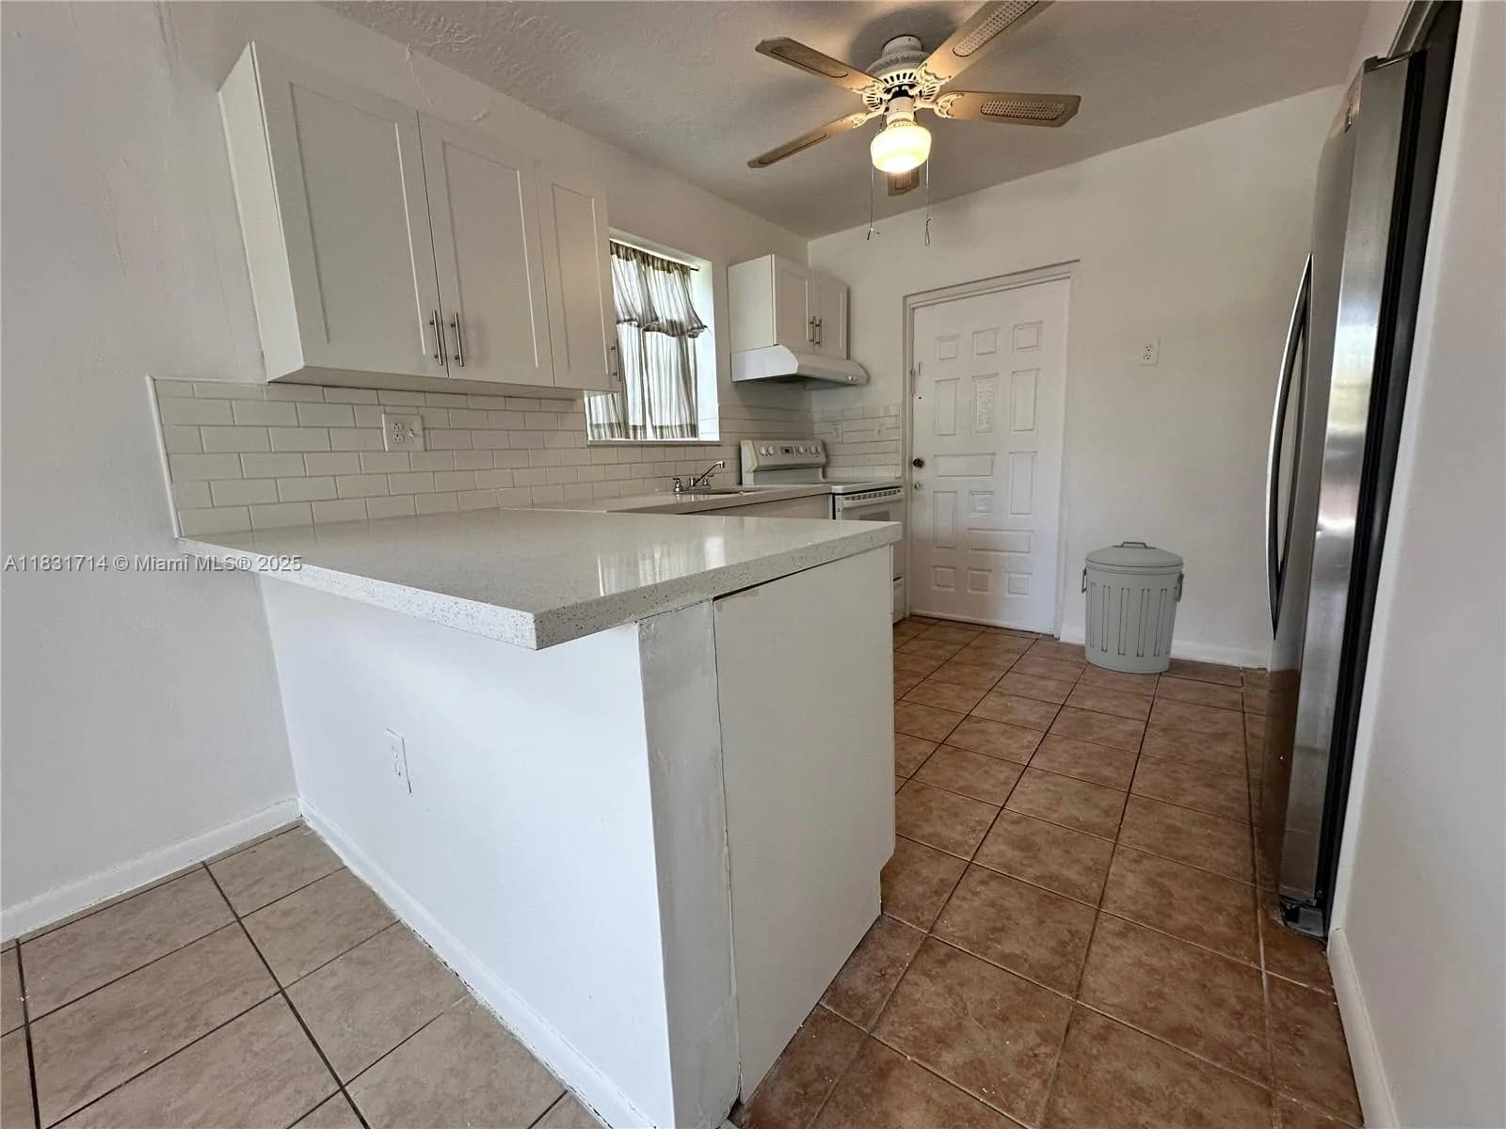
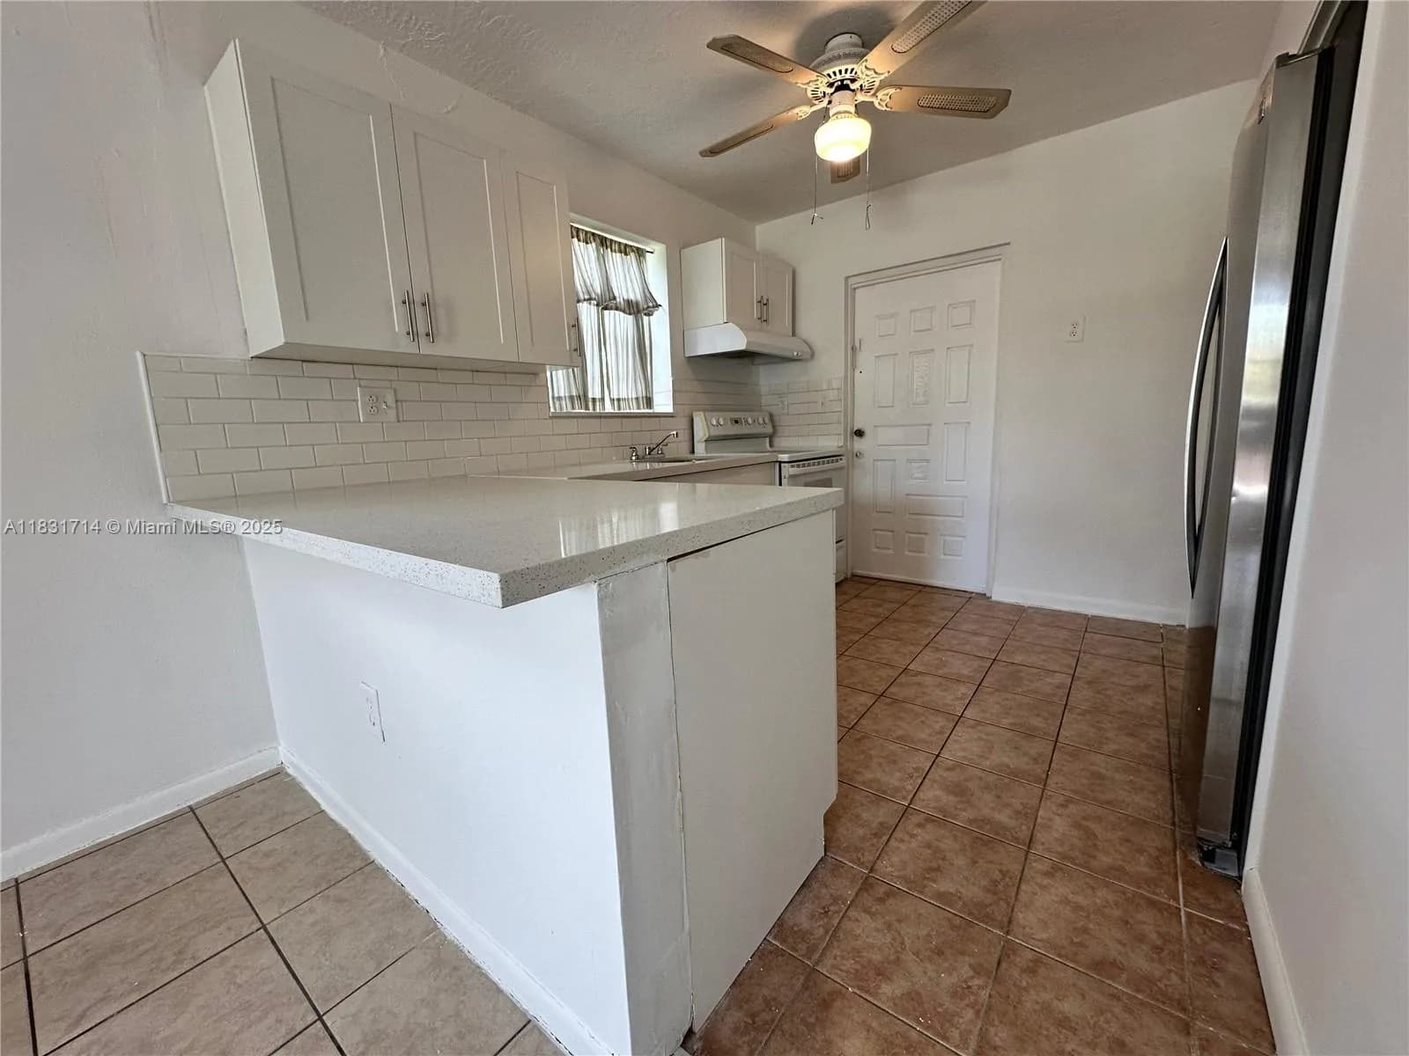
- trash can [1080,541,1185,675]
